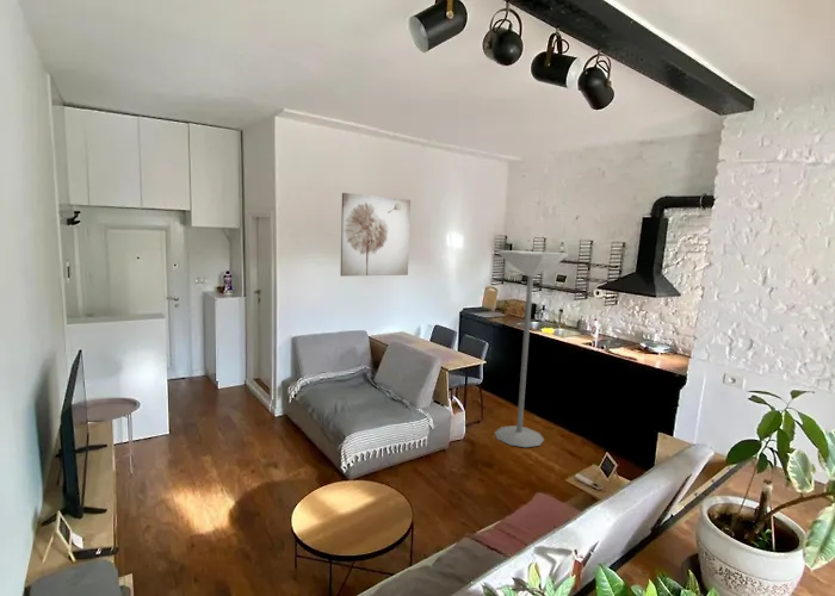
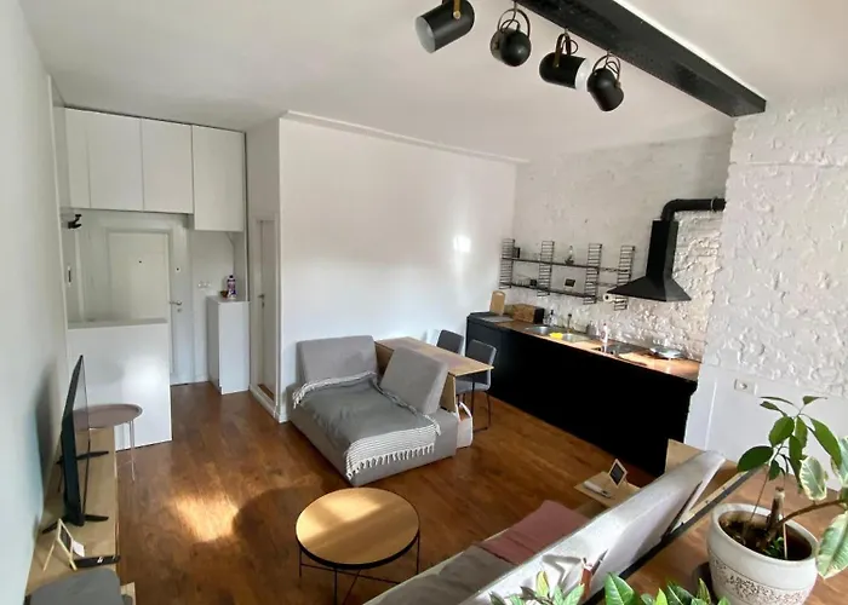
- wall art [340,192,412,278]
- floor lamp [494,249,569,448]
